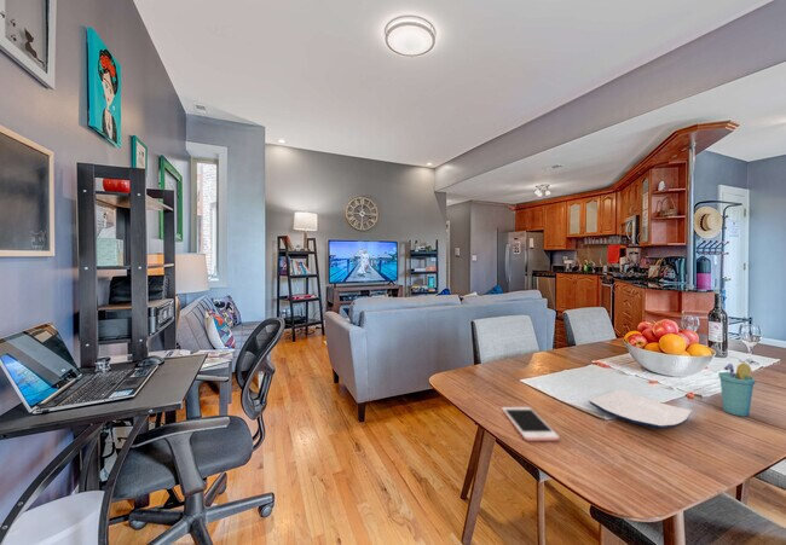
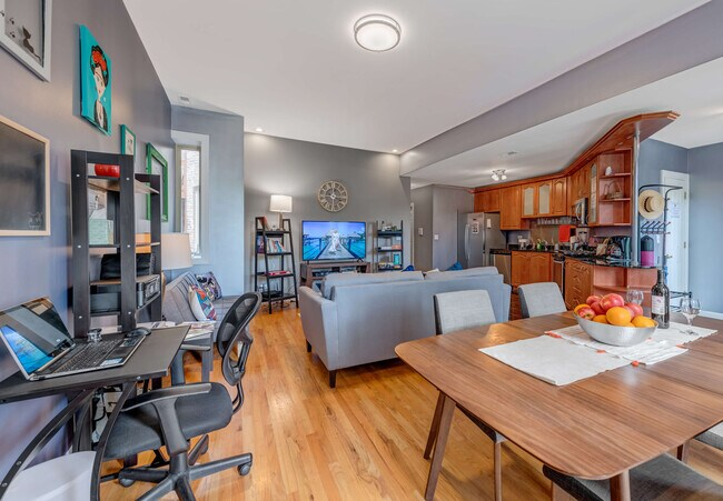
- plate [588,388,693,430]
- cell phone [501,406,561,442]
- cup [717,361,757,417]
